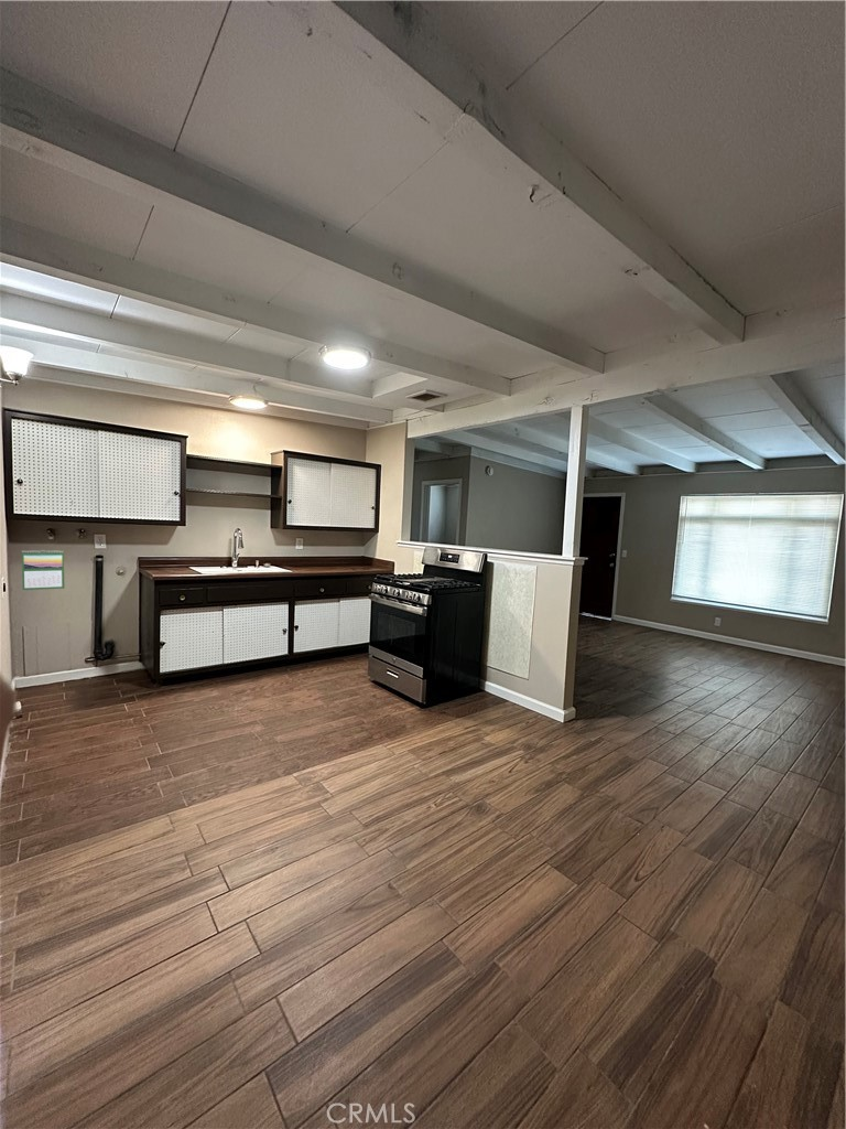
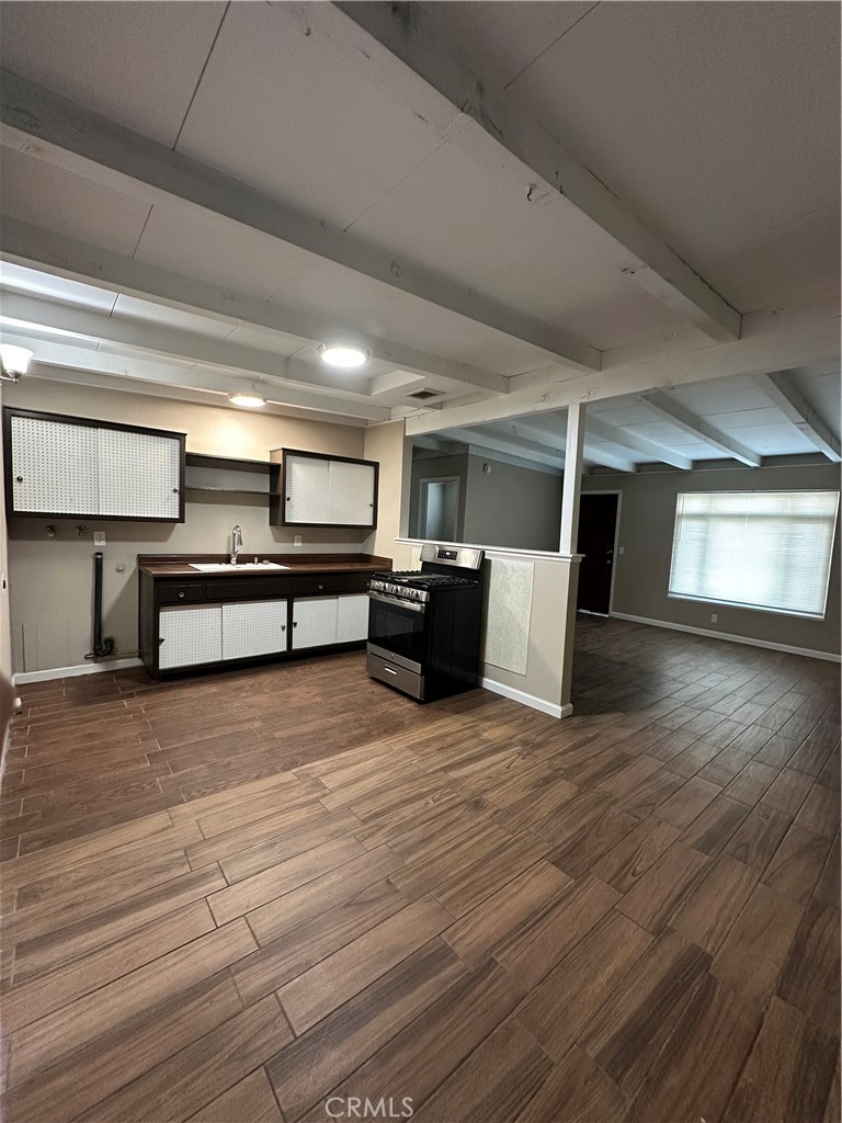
- calendar [21,549,65,591]
